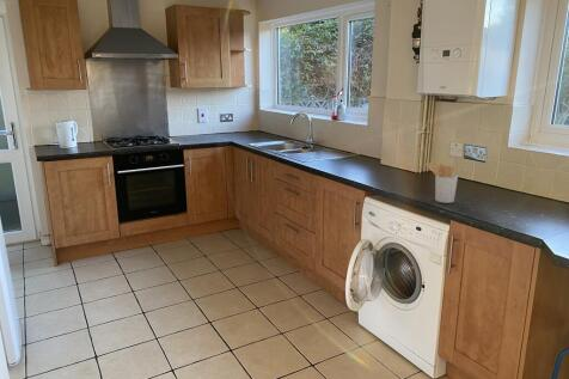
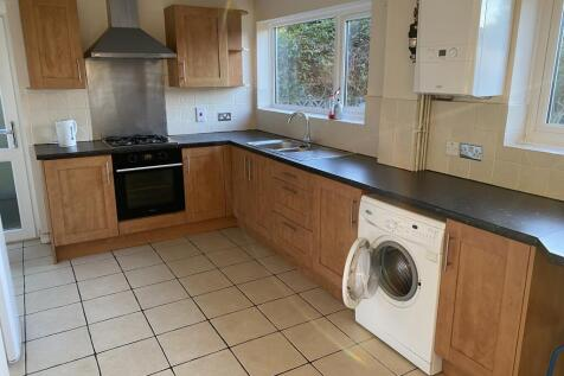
- utensil holder [424,161,459,204]
